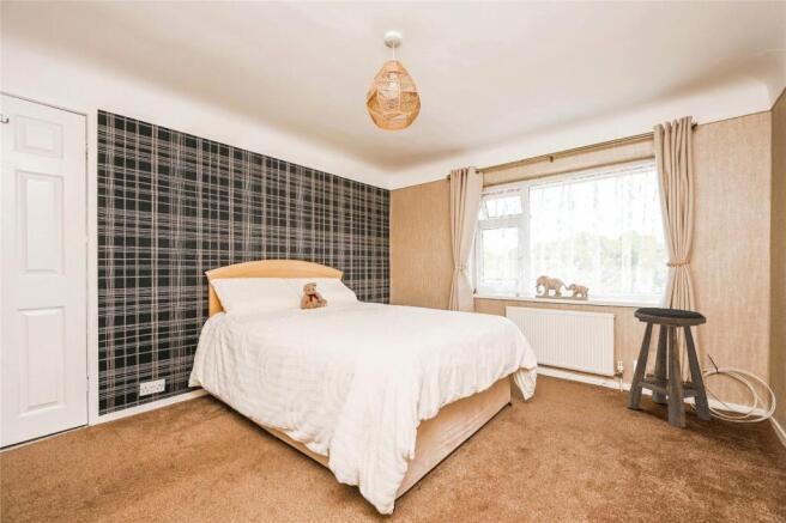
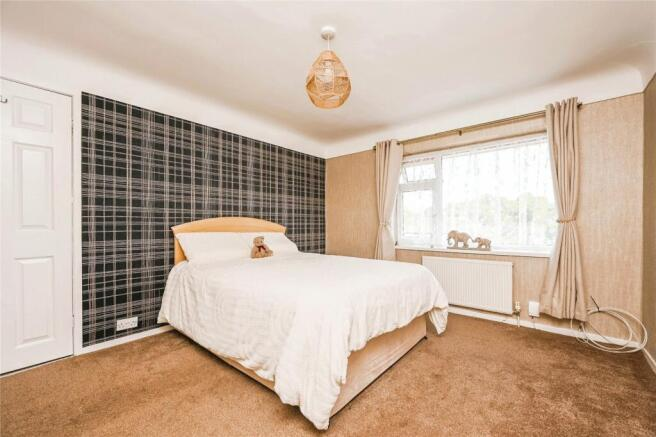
- stool [625,306,712,428]
